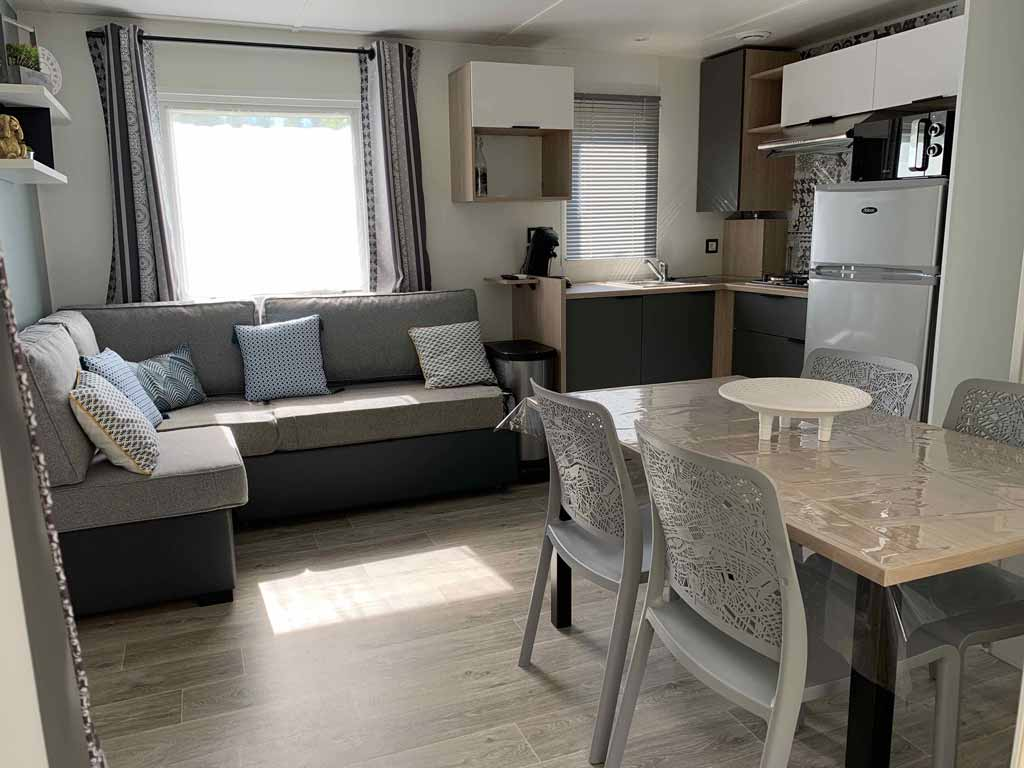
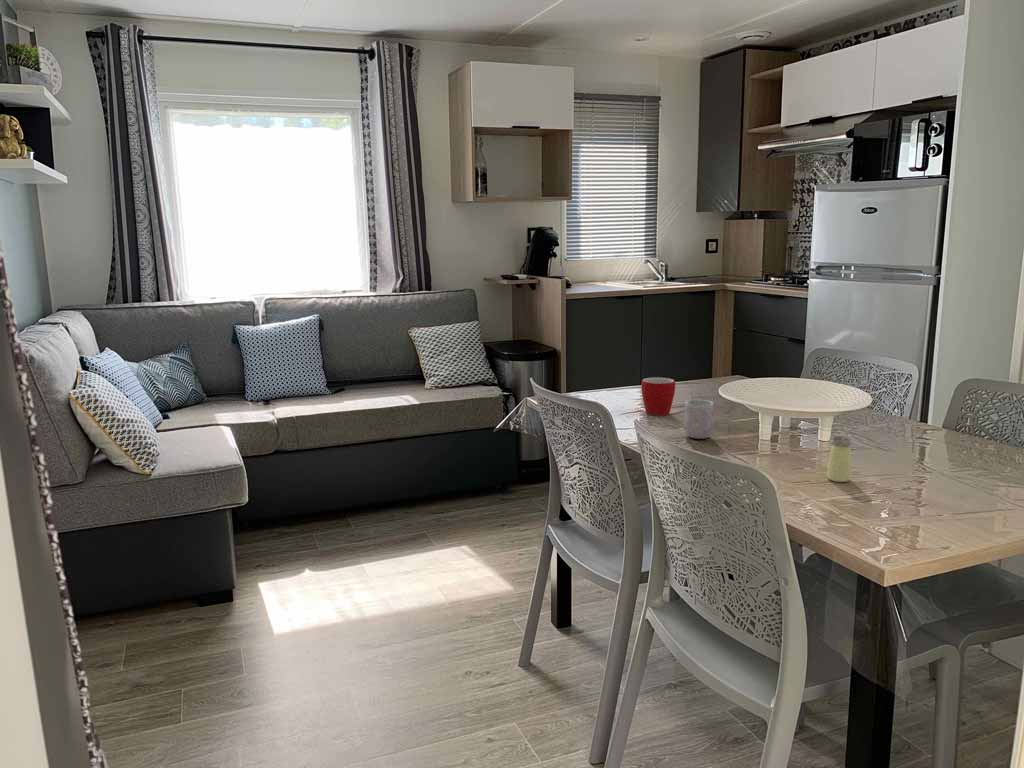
+ mug [640,377,676,416]
+ saltshaker [826,435,852,483]
+ mug [683,389,715,440]
